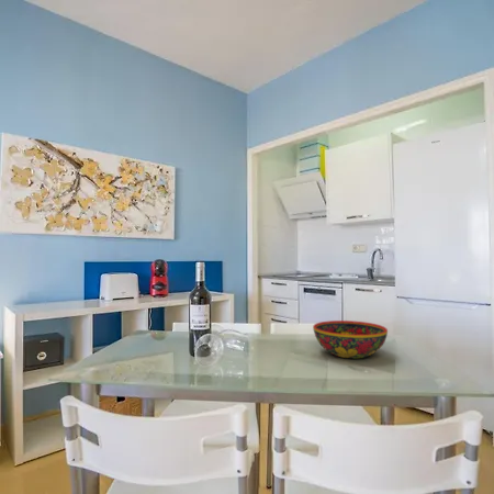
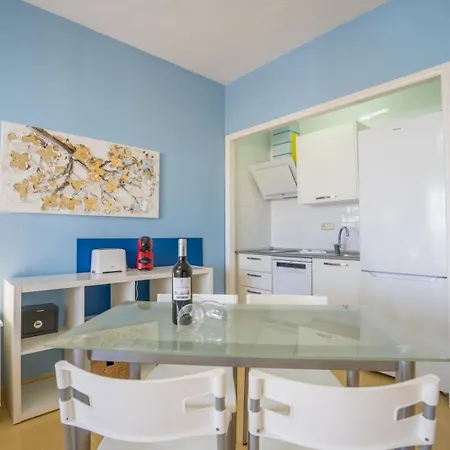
- bowl [312,319,389,360]
